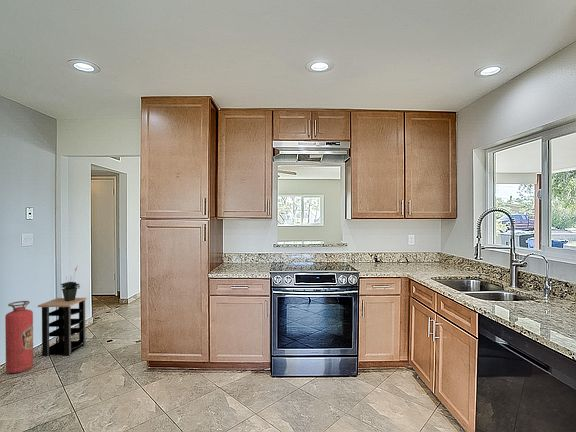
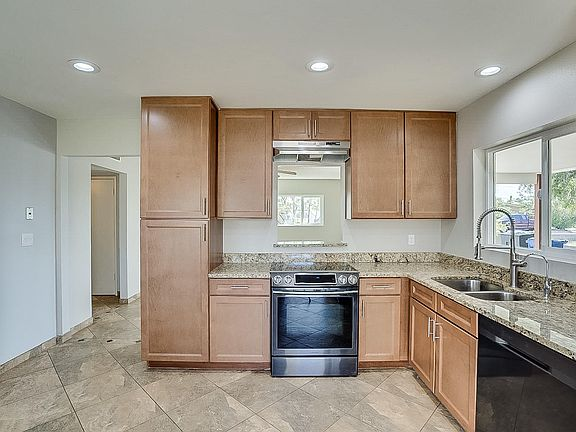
- side table [37,297,87,357]
- fire extinguisher [4,300,34,374]
- potted plant [59,265,81,301]
